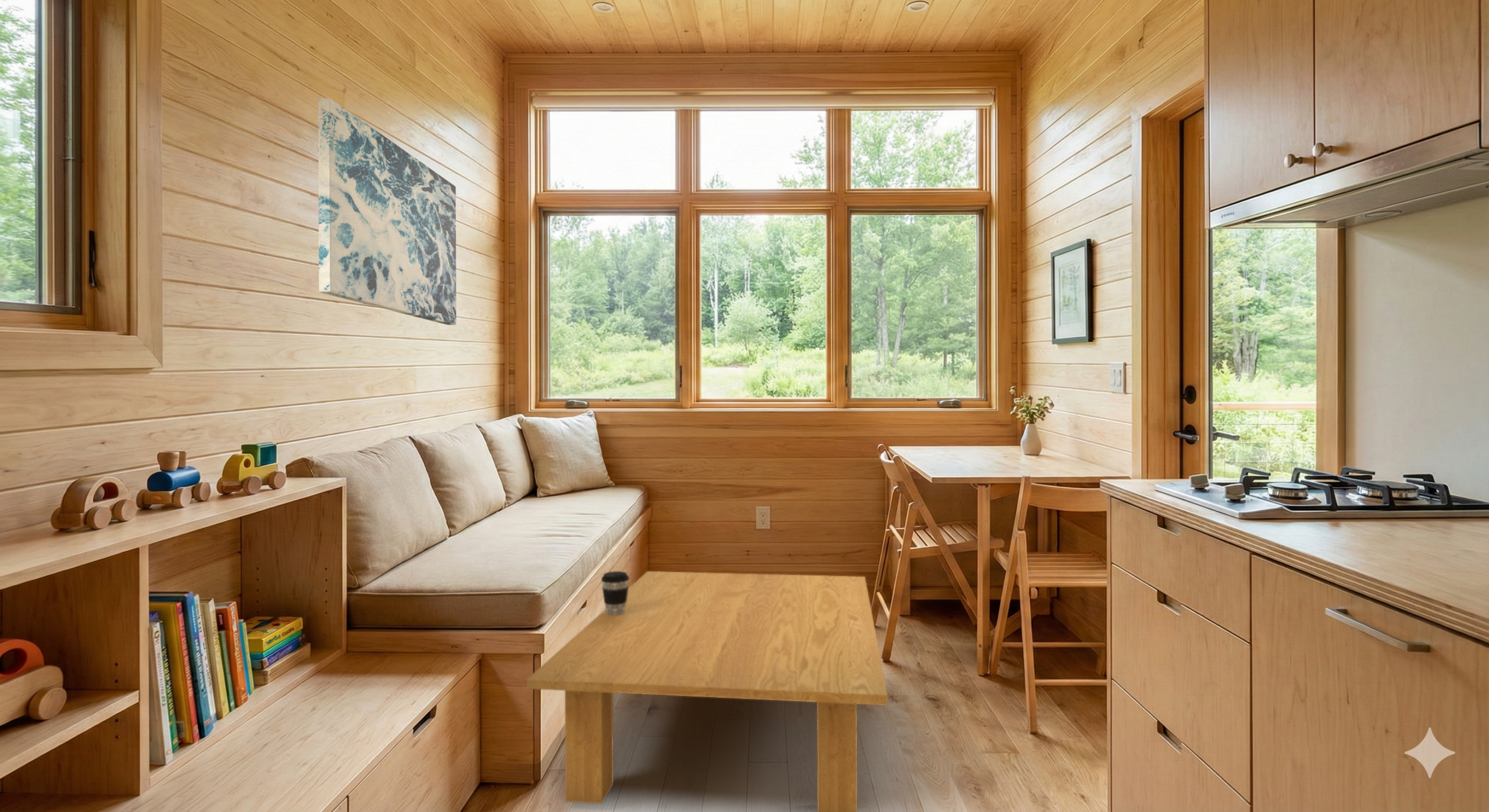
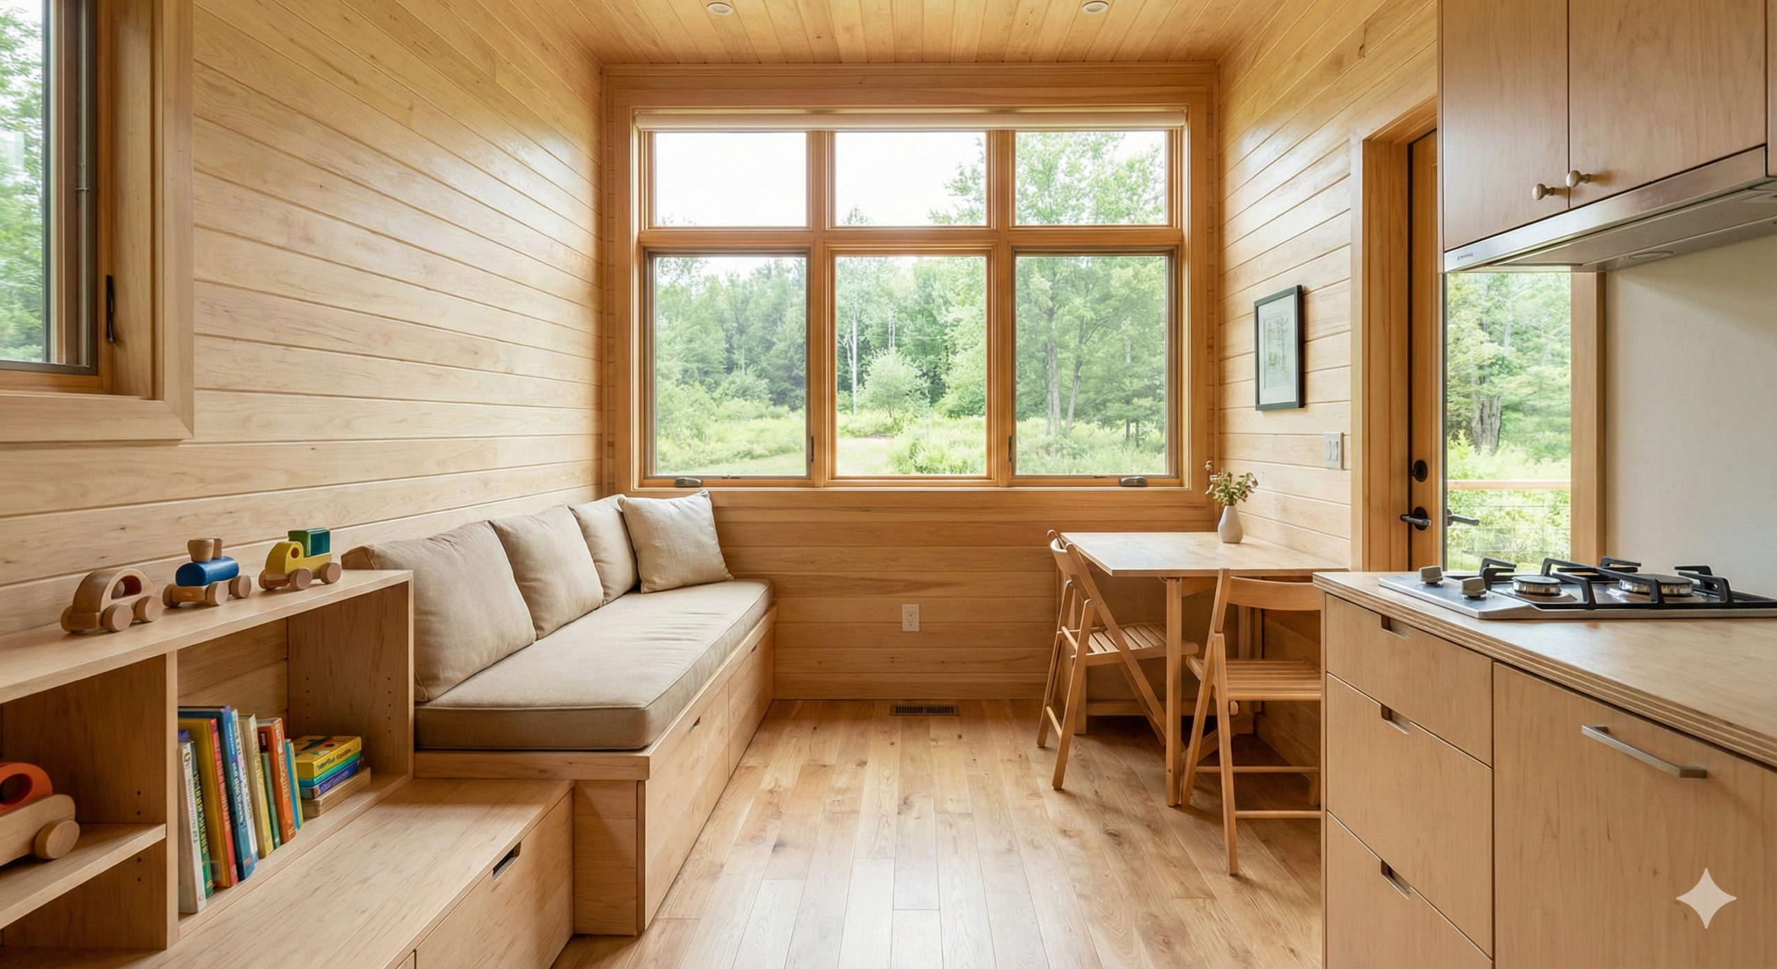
- wall art [317,98,457,326]
- coffee table [526,571,888,812]
- coffee cup [601,571,630,615]
